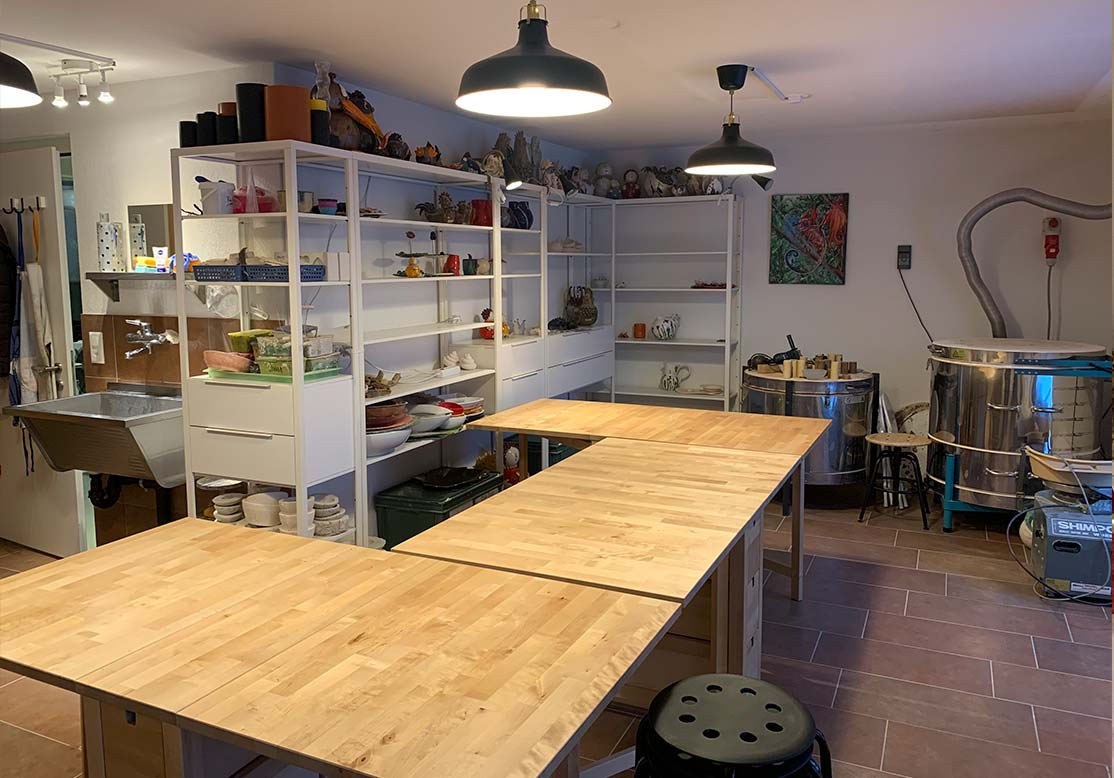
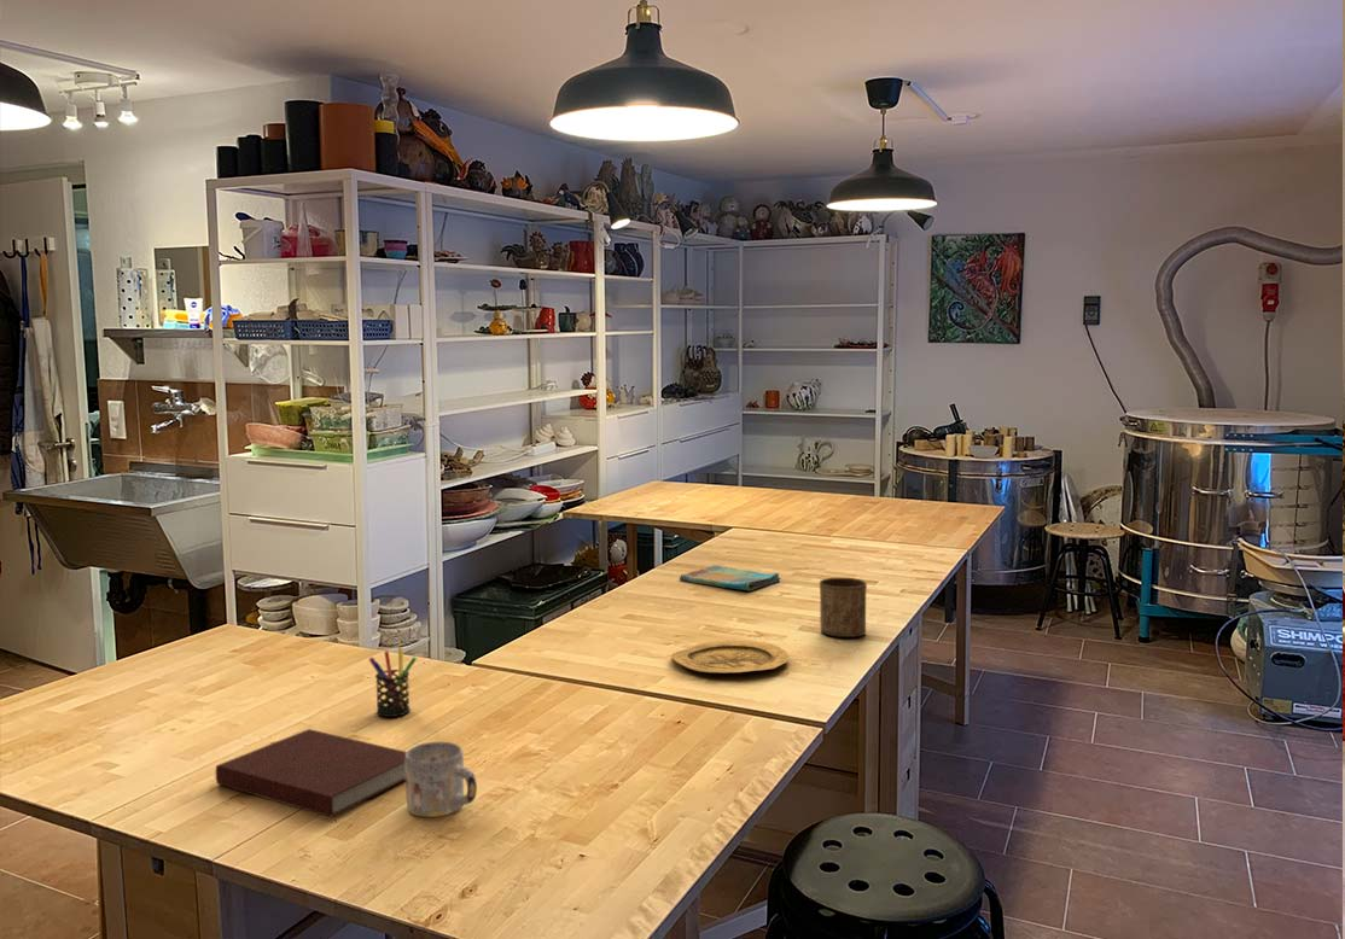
+ dish towel [679,564,782,591]
+ plate [670,640,790,675]
+ cup [819,577,868,638]
+ mug [404,741,478,818]
+ pen holder [368,647,418,718]
+ notebook [215,728,407,818]
